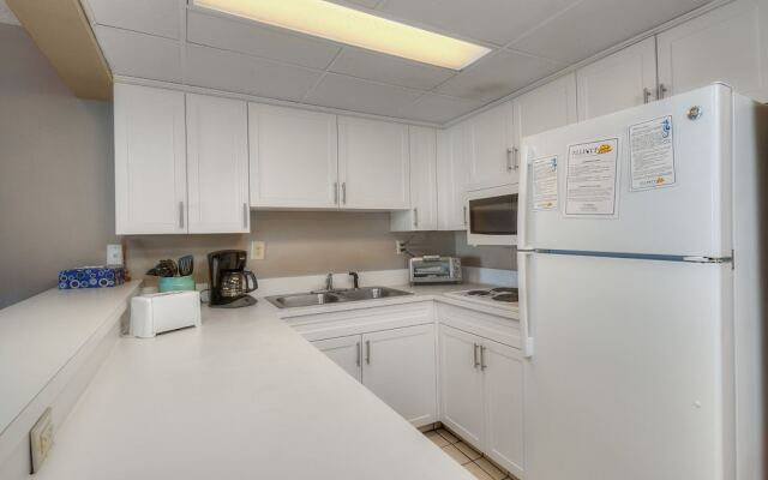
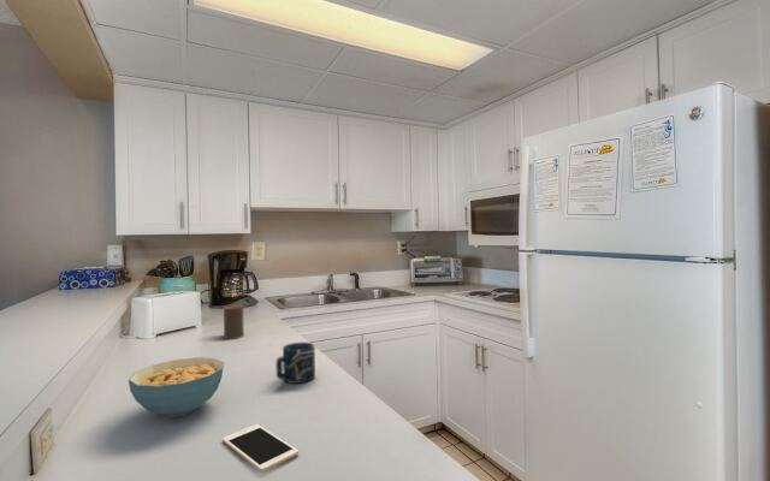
+ cell phone [221,423,300,473]
+ cup [274,342,316,385]
+ cup [223,304,245,340]
+ cereal bowl [128,356,225,418]
